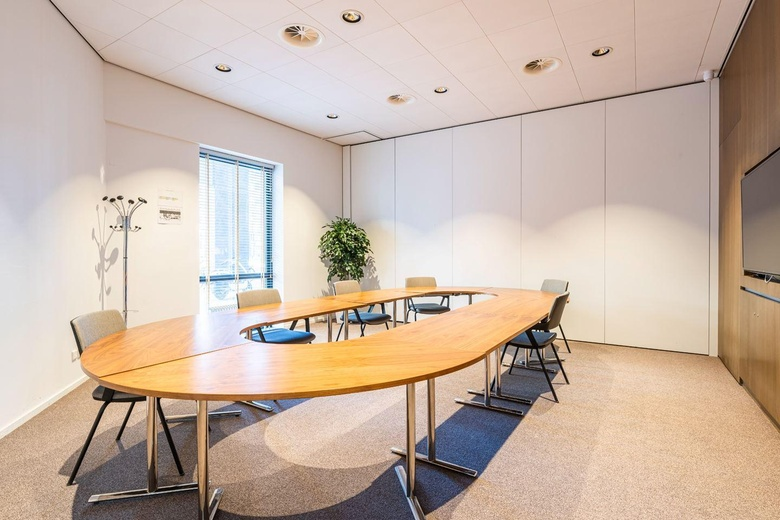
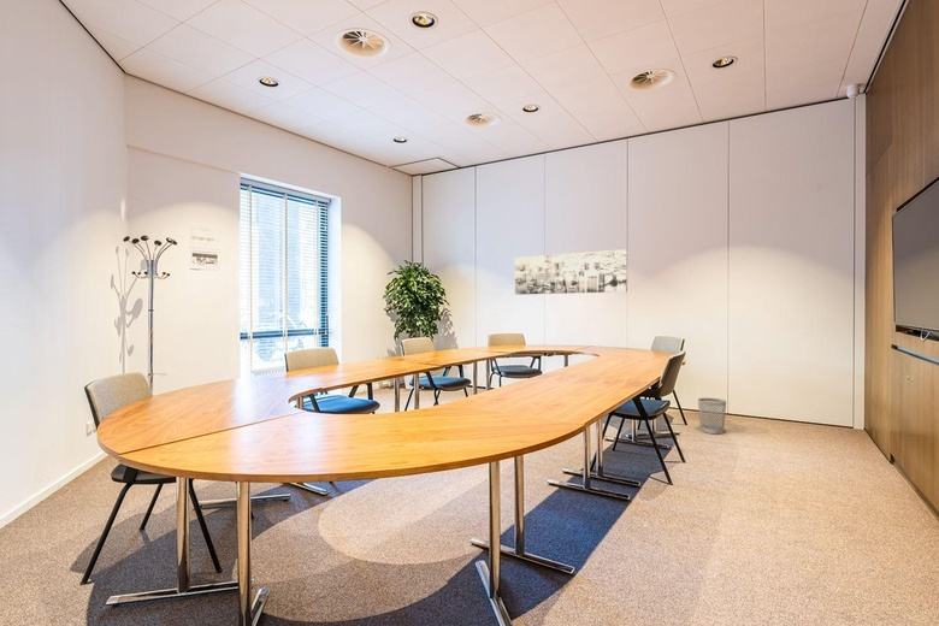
+ wall art [514,248,628,296]
+ wastebasket [697,397,727,435]
